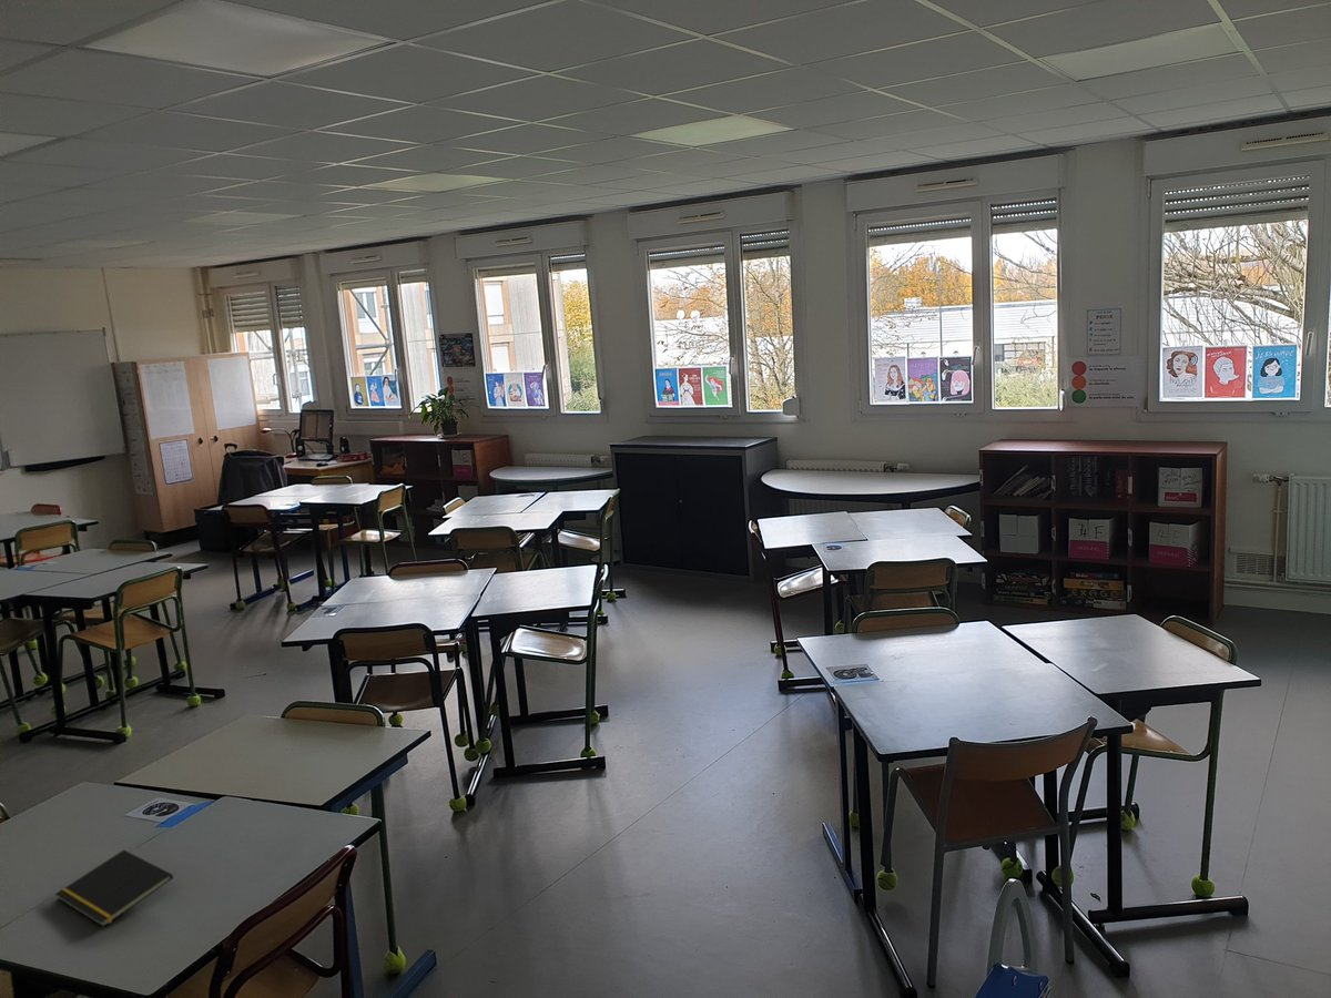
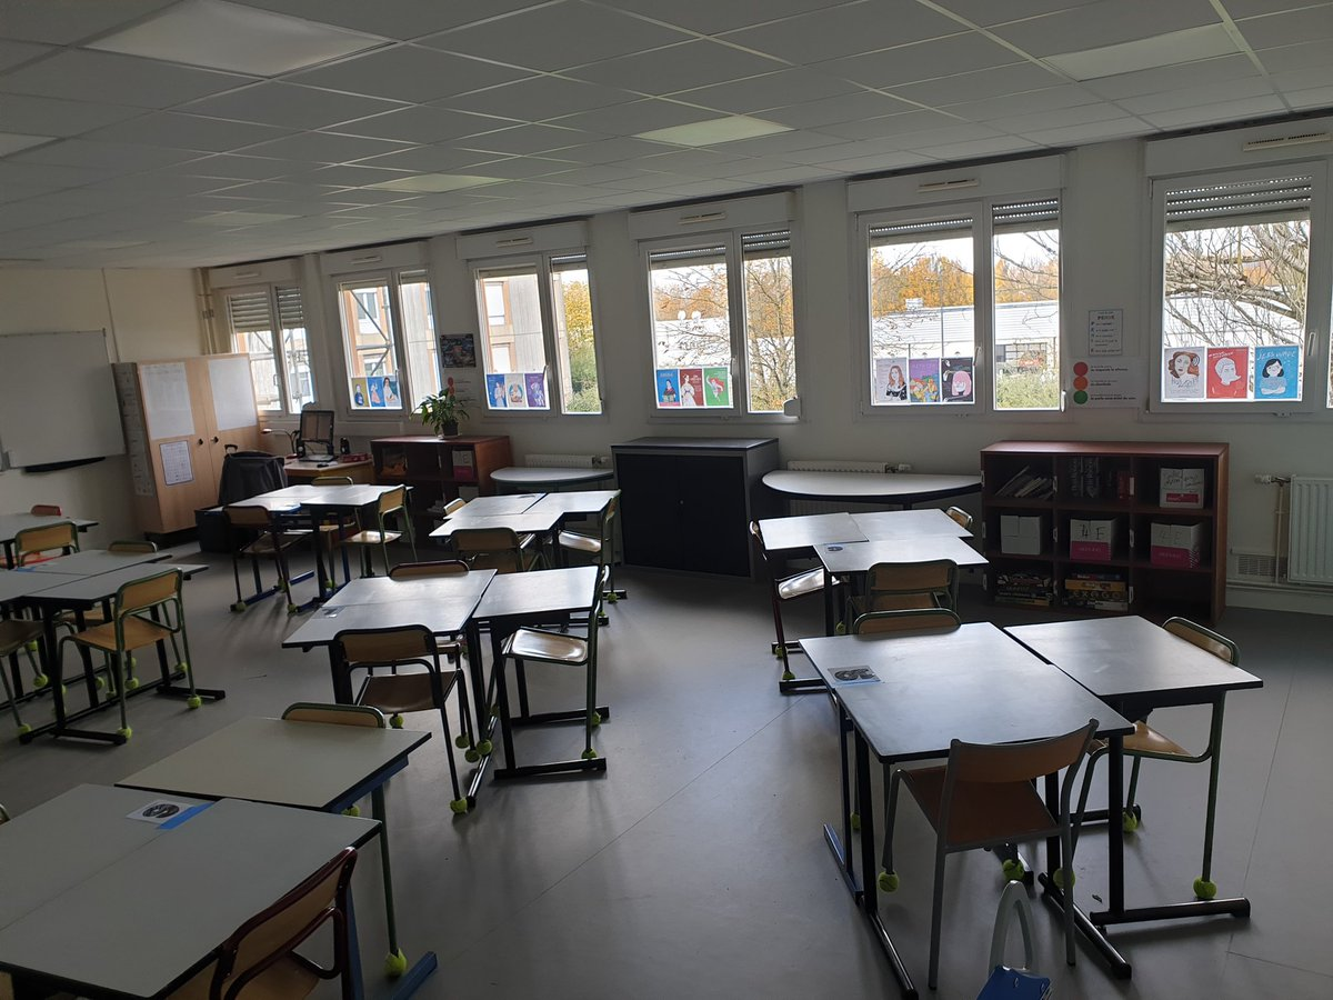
- notepad [54,848,174,928]
